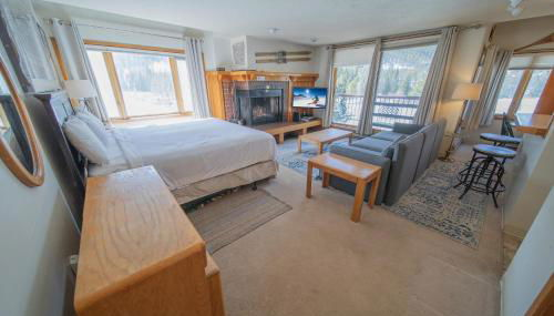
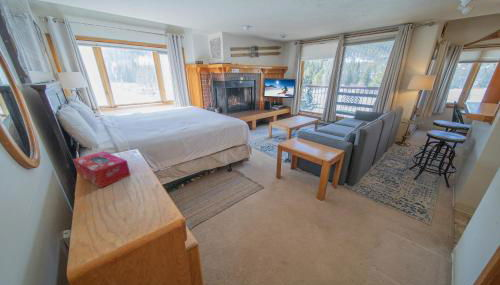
+ tissue box [72,150,131,189]
